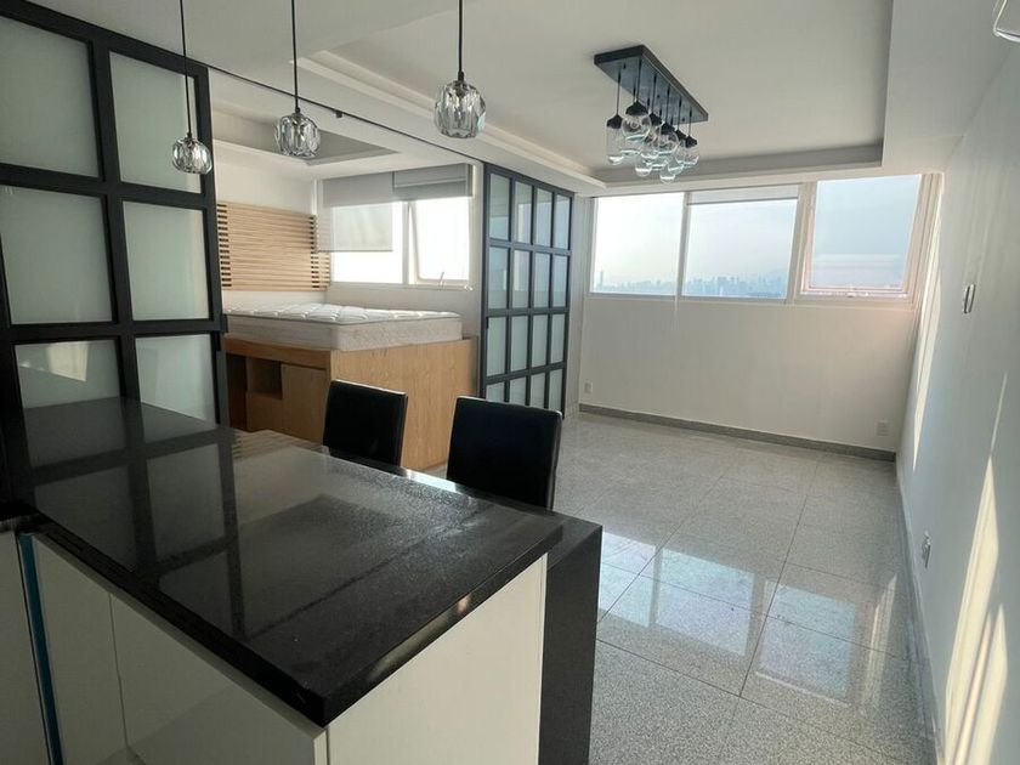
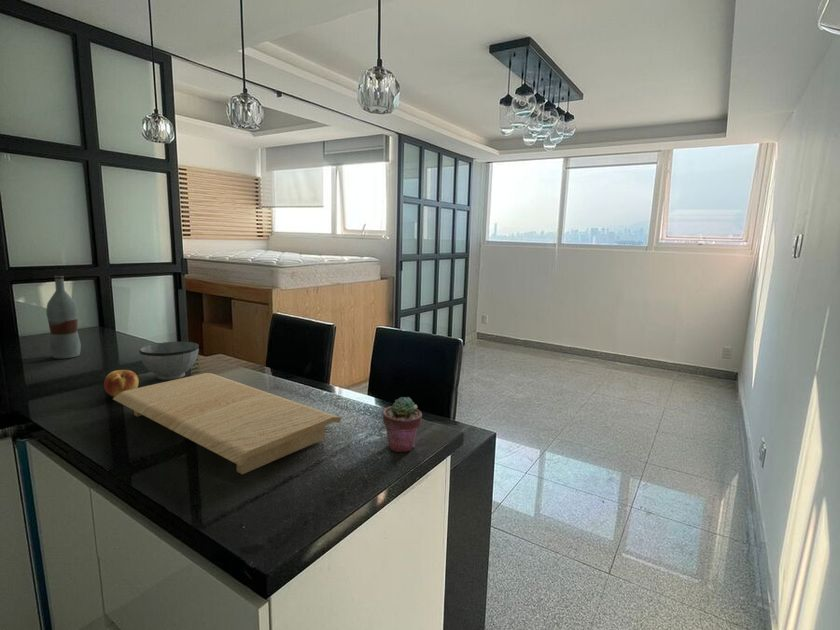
+ bowl [138,341,200,381]
+ cutting board [112,372,342,475]
+ fruit [103,369,140,398]
+ bottle [45,275,82,359]
+ potted succulent [382,396,423,453]
